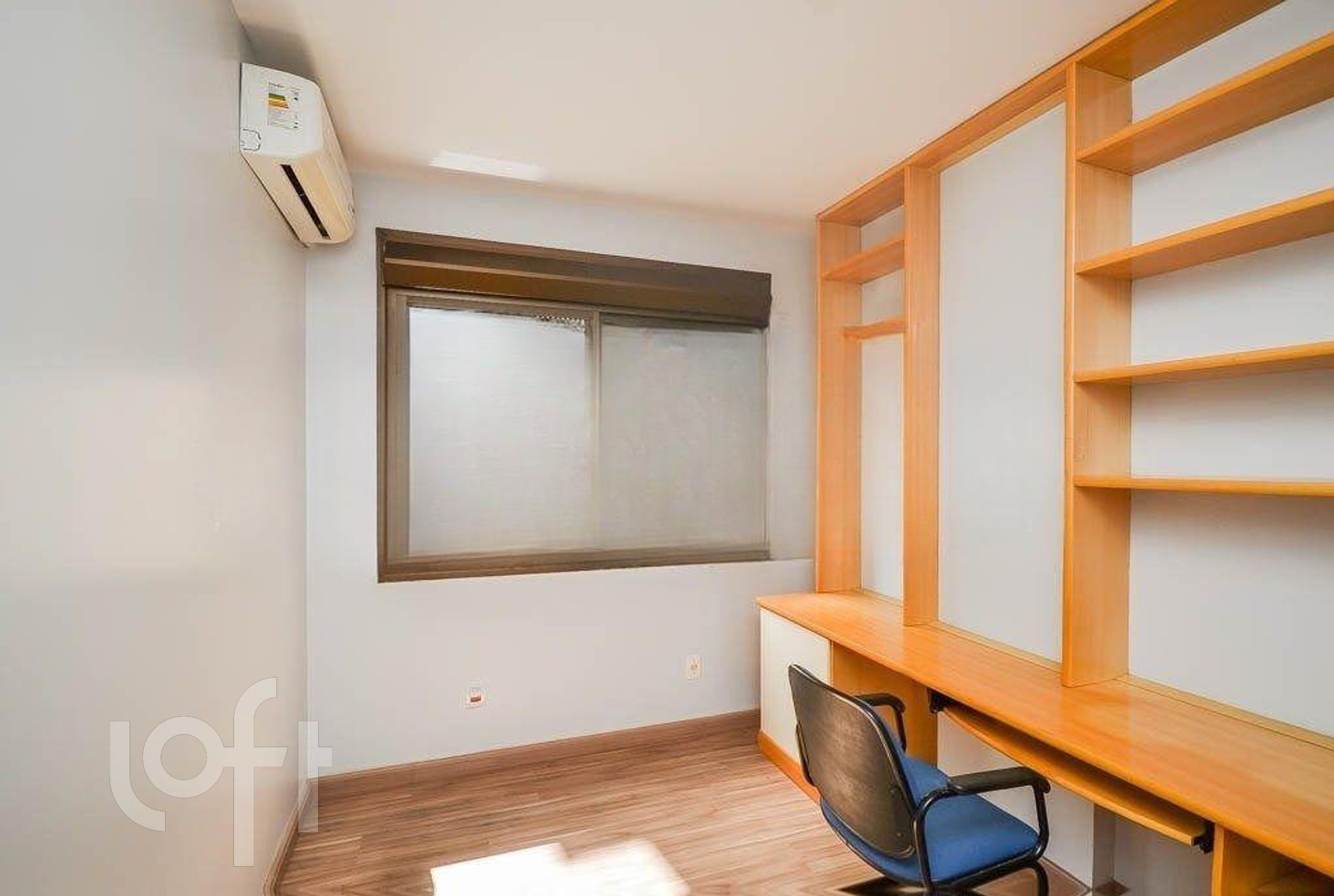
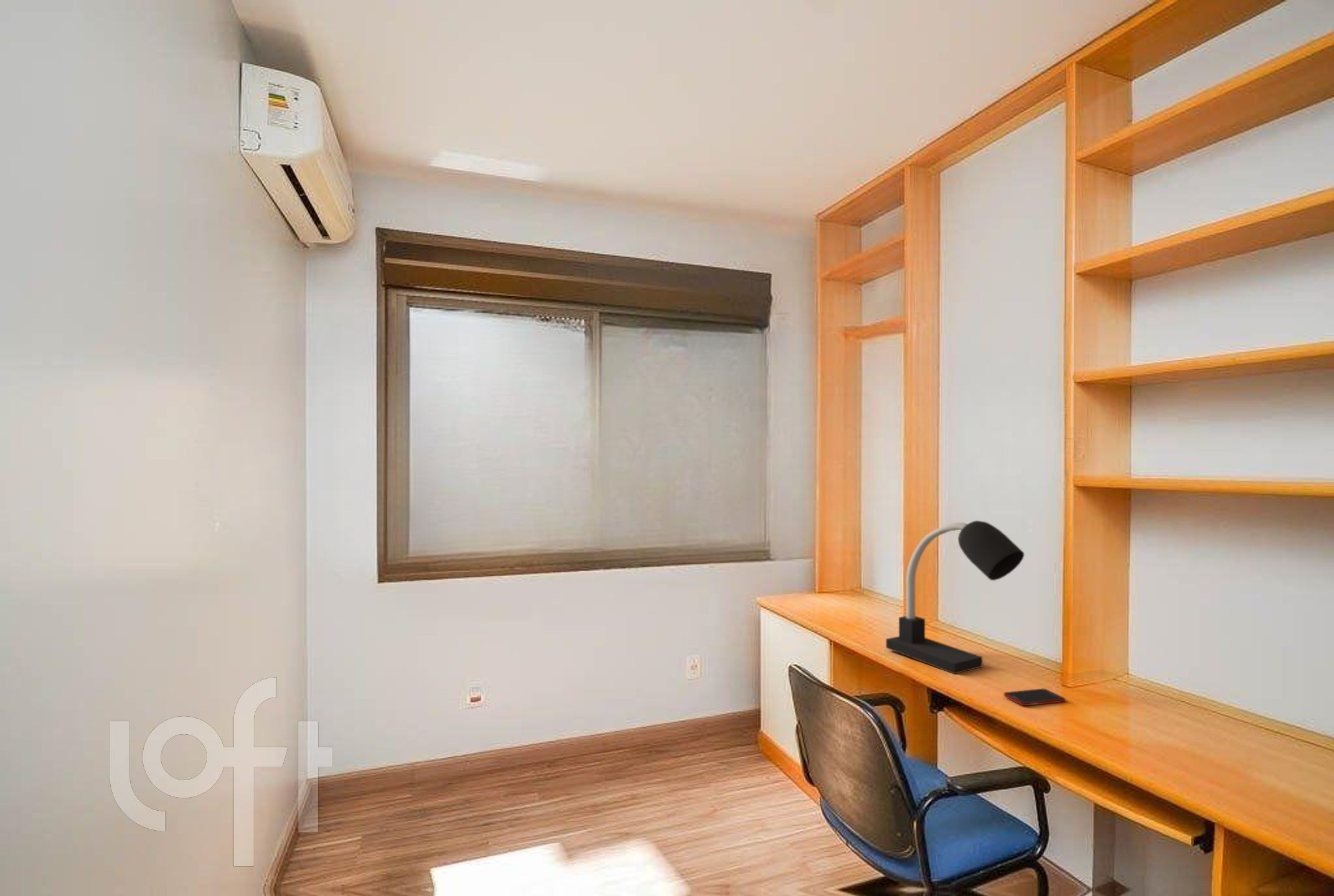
+ cell phone [1003,688,1066,706]
+ desk lamp [885,520,1025,674]
